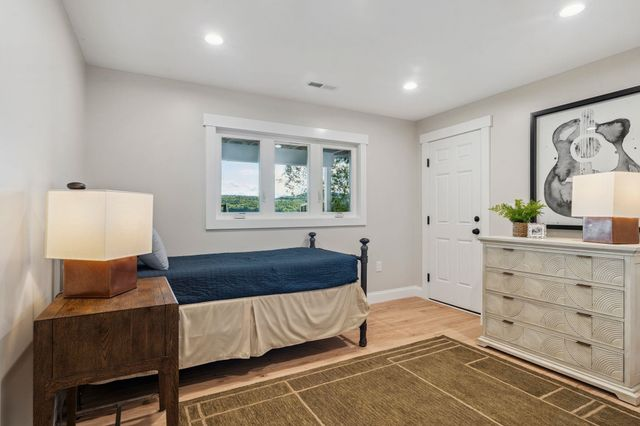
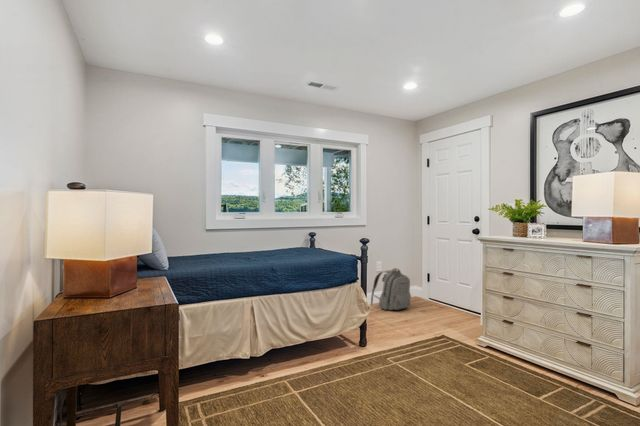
+ backpack [370,267,412,311]
